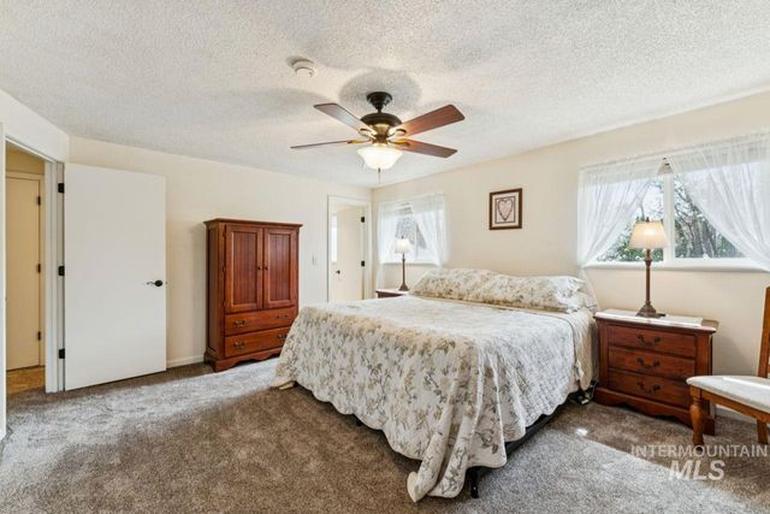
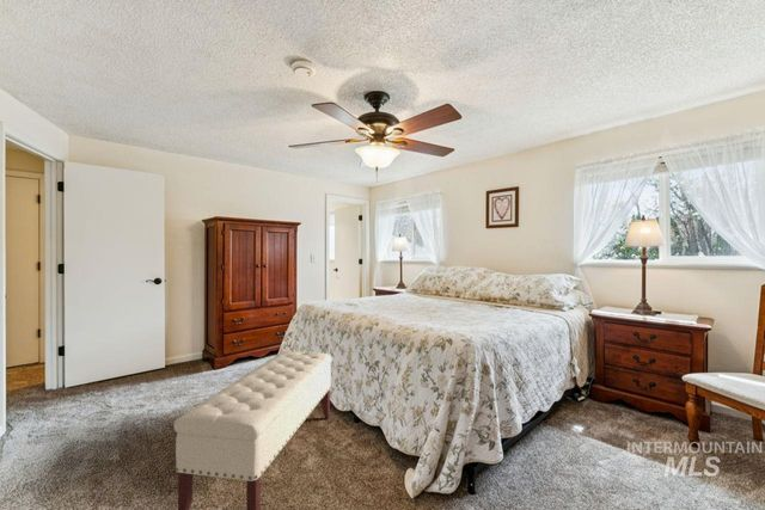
+ bench [172,350,333,510]
